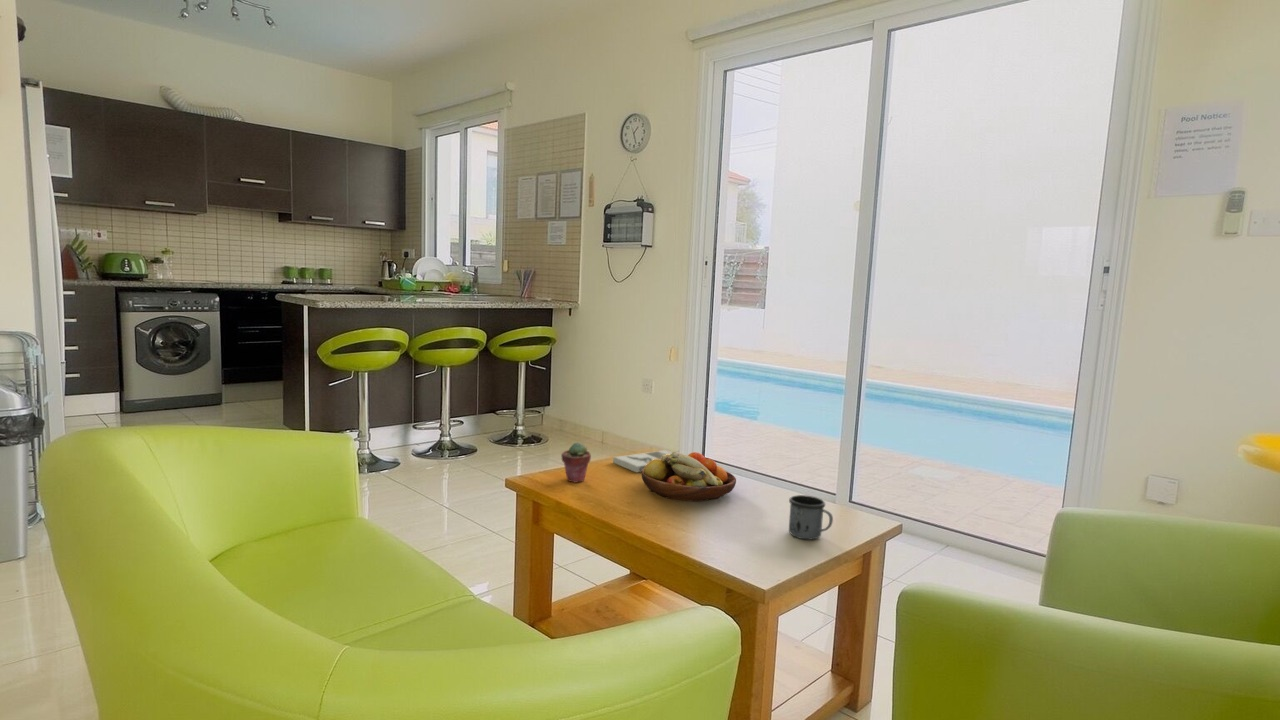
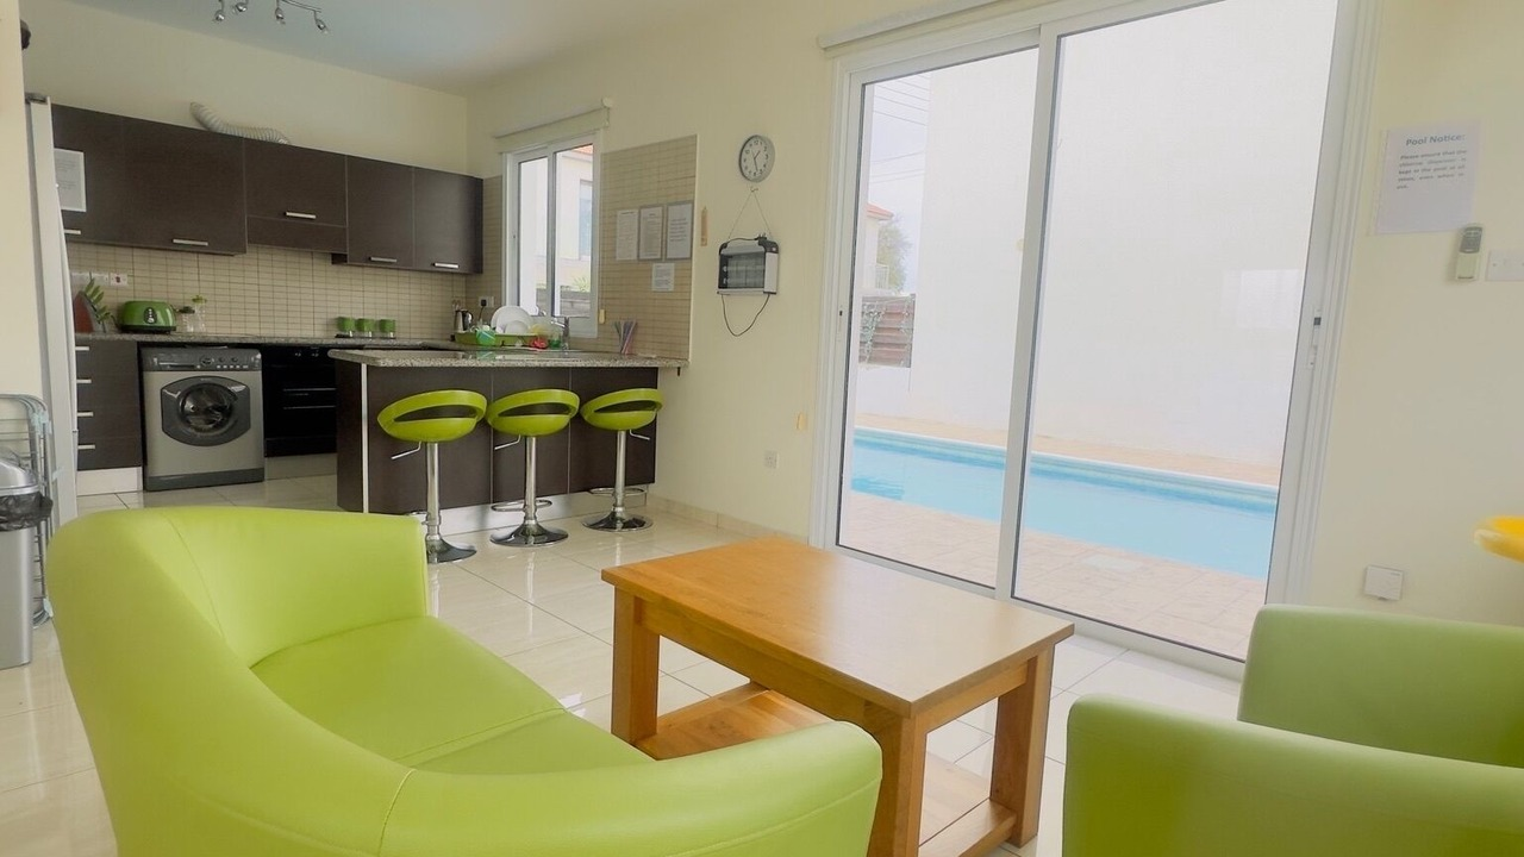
- fruit bowl [640,451,737,502]
- potted succulent [560,441,592,484]
- book [612,449,673,473]
- mug [788,494,834,541]
